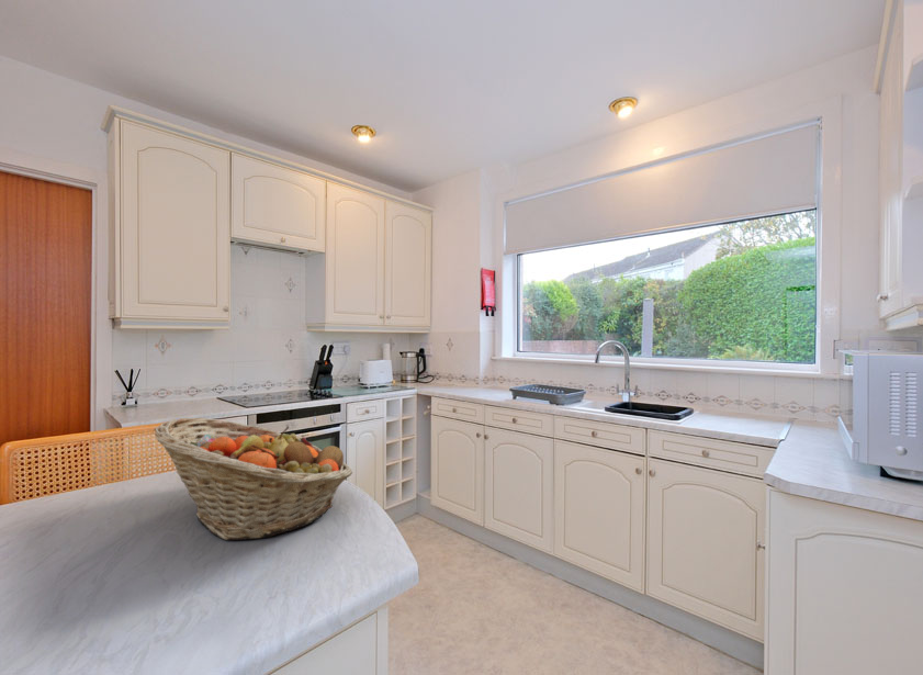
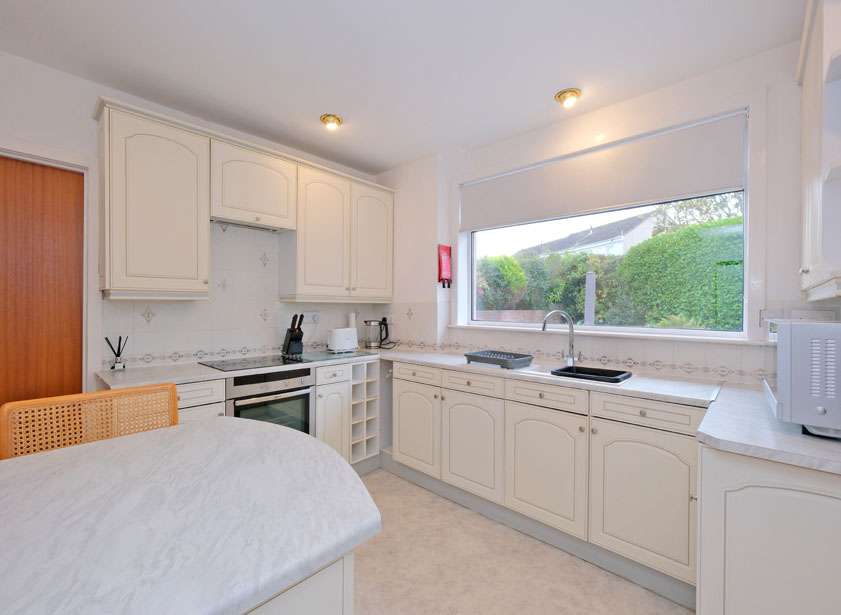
- fruit basket [153,417,353,541]
